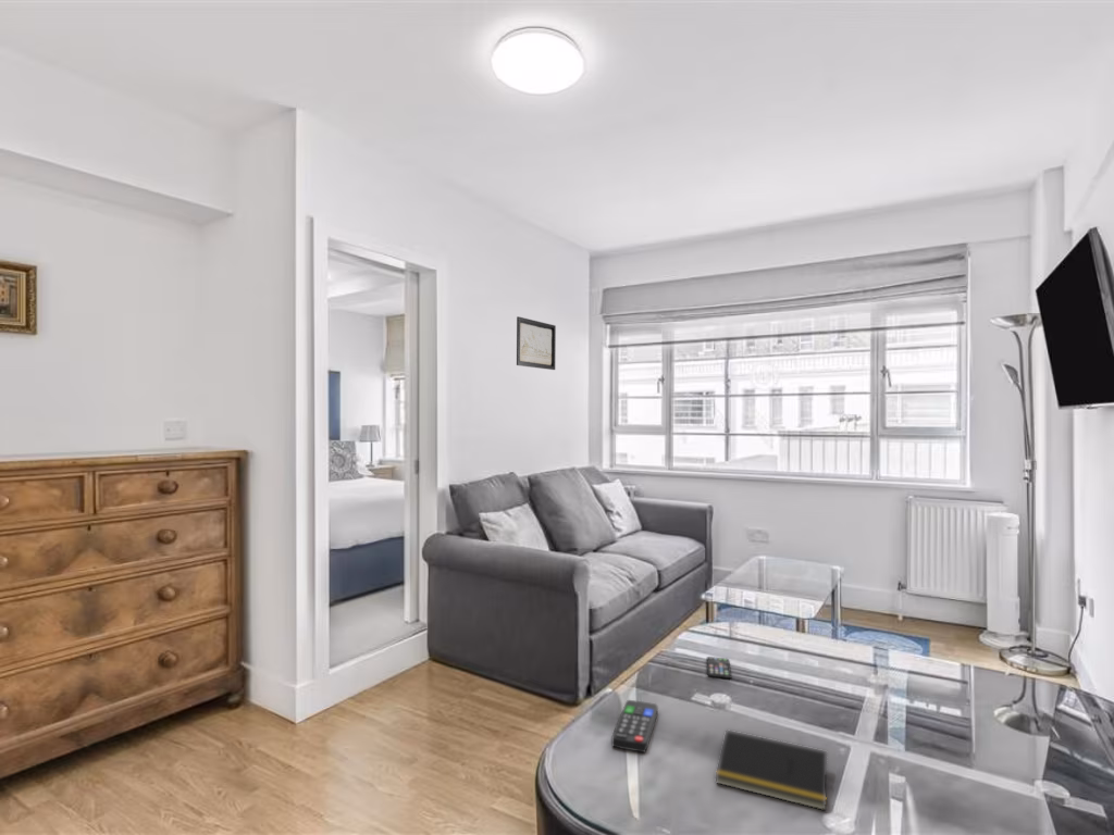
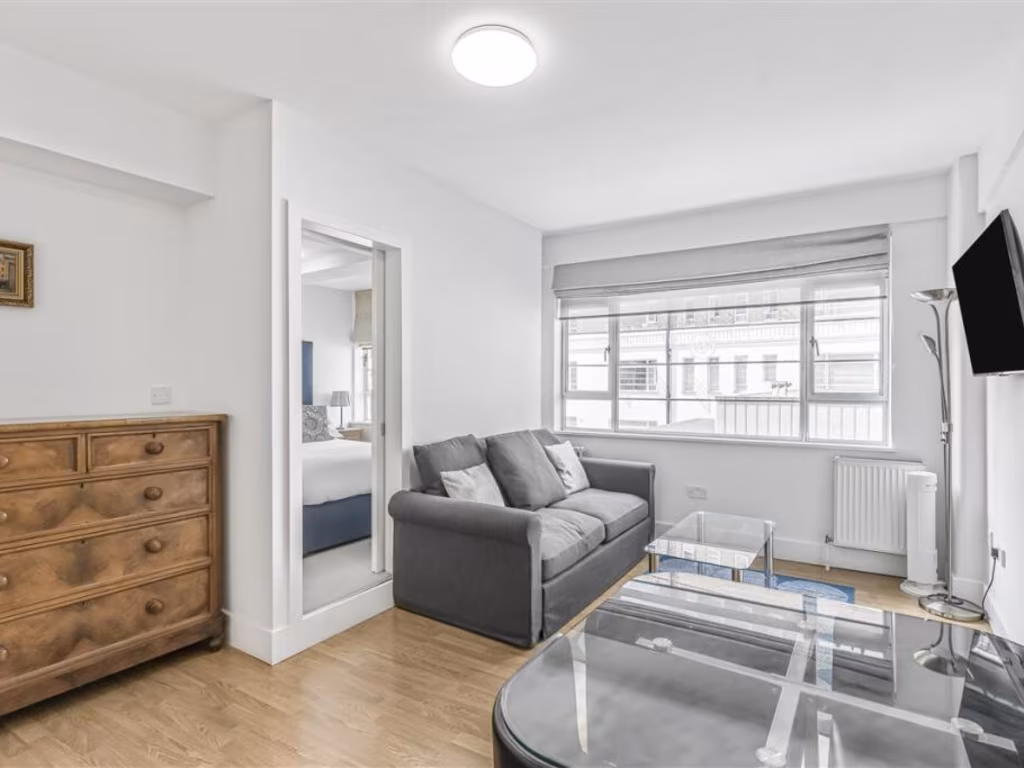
- wall art [516,315,557,371]
- notepad [715,730,828,811]
- smartphone [706,656,732,680]
- remote control [610,699,659,753]
